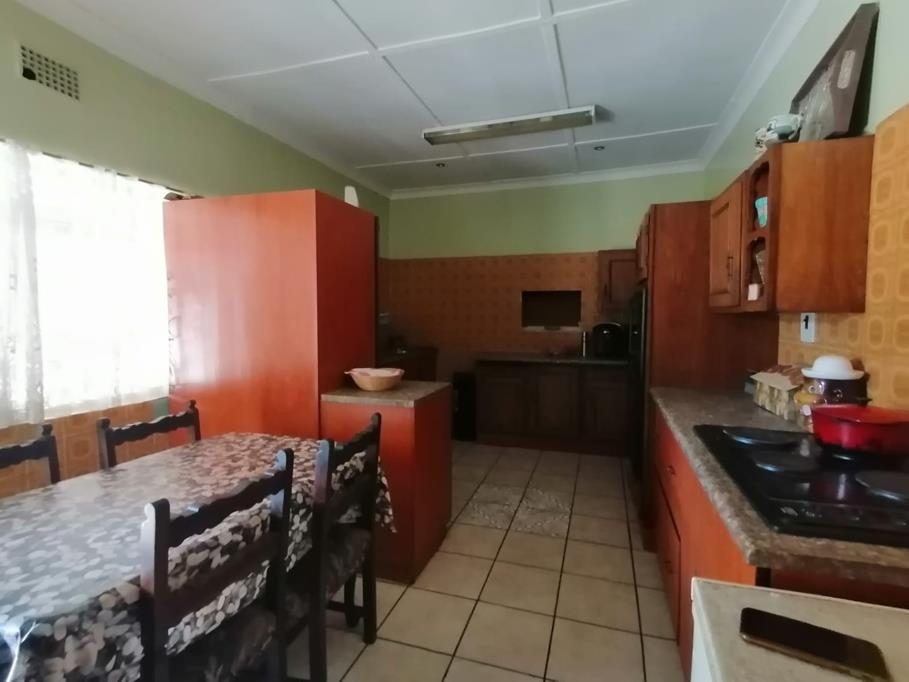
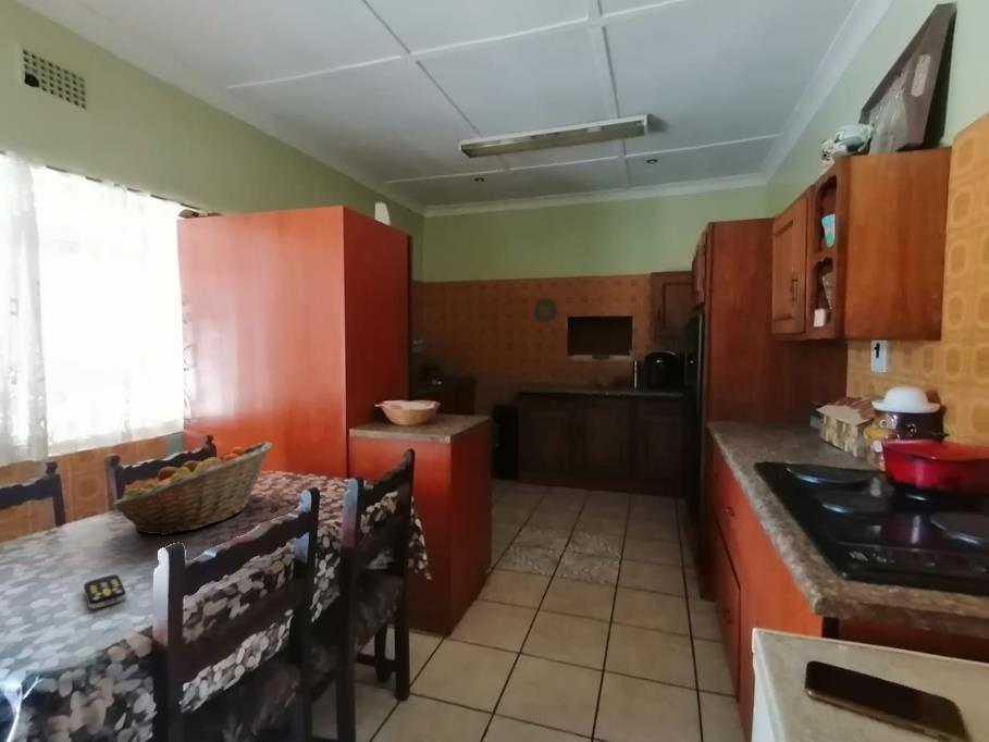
+ decorative plate [532,297,558,324]
+ fruit basket [110,441,273,536]
+ remote control [83,573,127,609]
